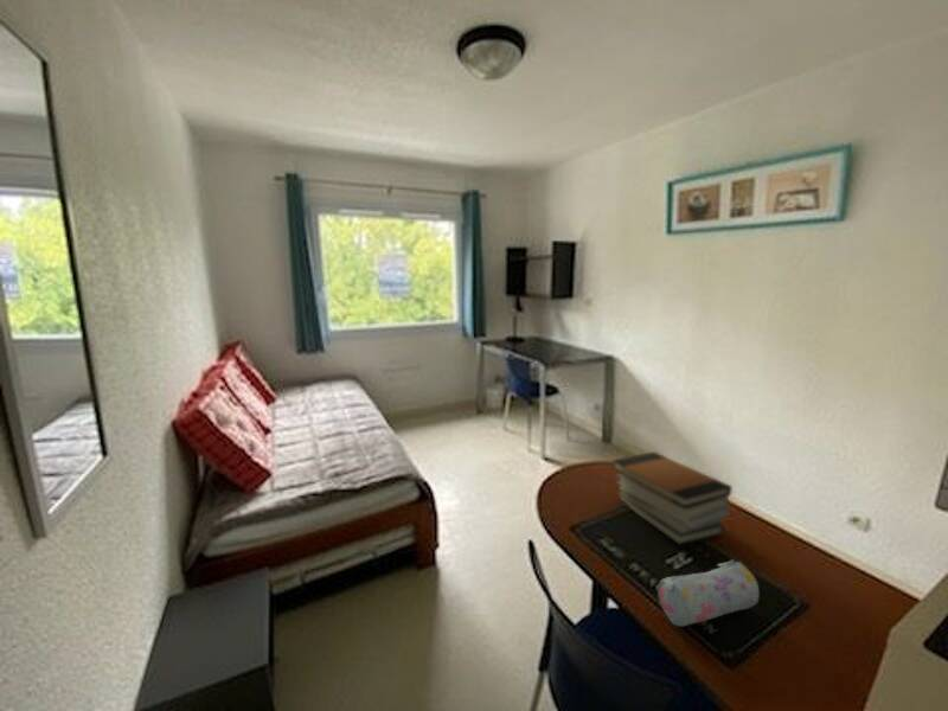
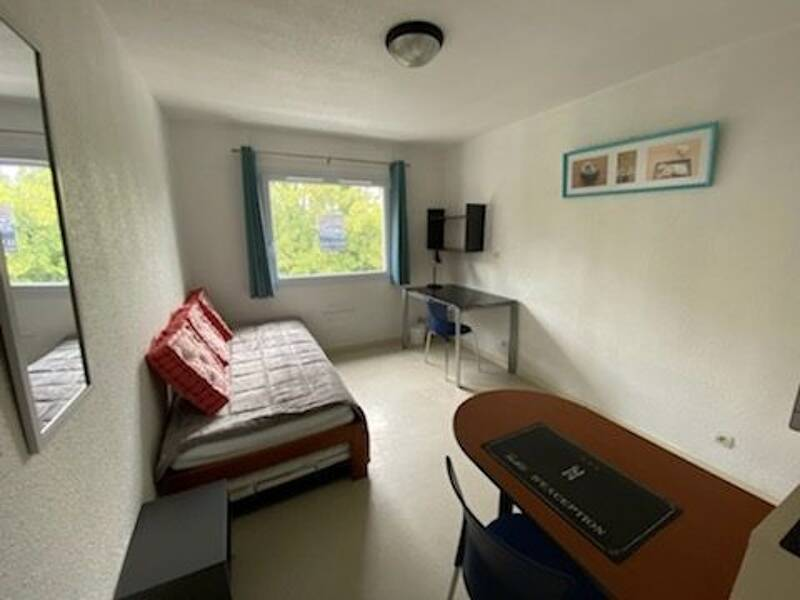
- book stack [610,450,734,546]
- pencil case [656,558,760,627]
